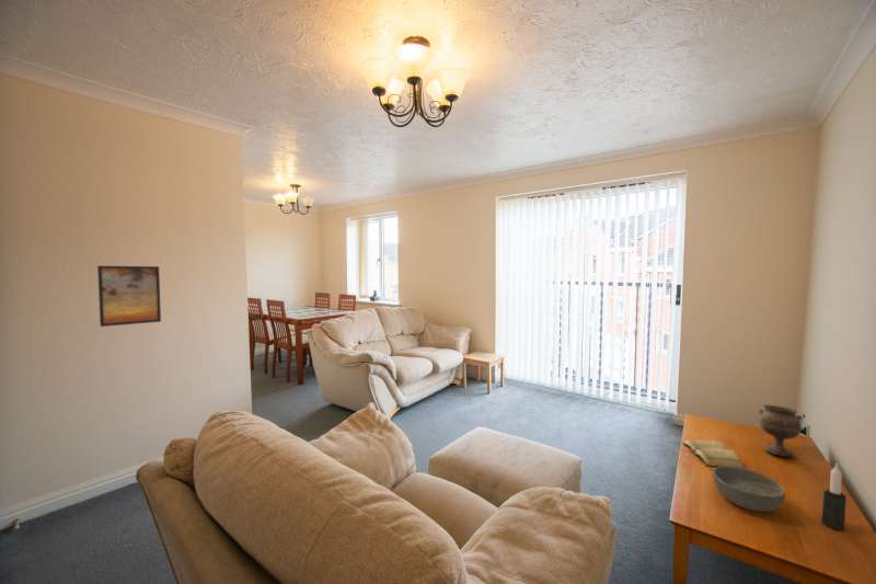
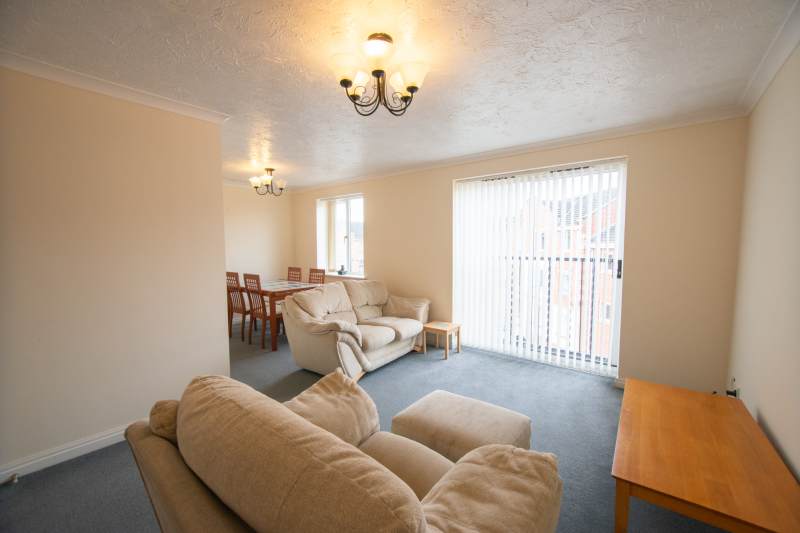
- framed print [96,265,162,328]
- candle [821,462,848,531]
- diary [681,438,746,469]
- bowl [712,466,786,513]
- goblet [758,404,804,458]
